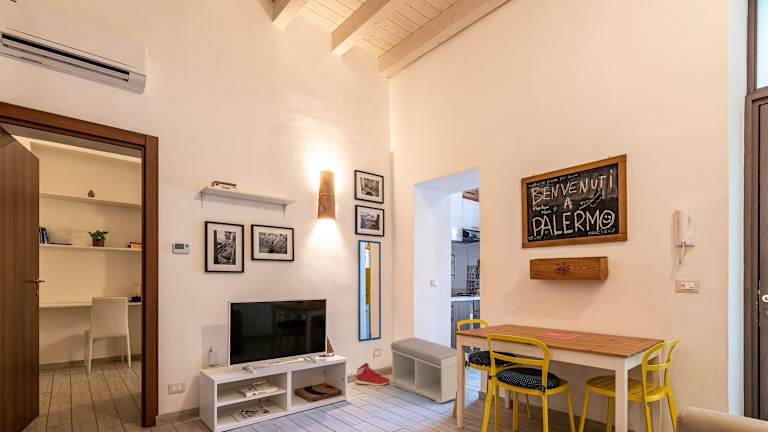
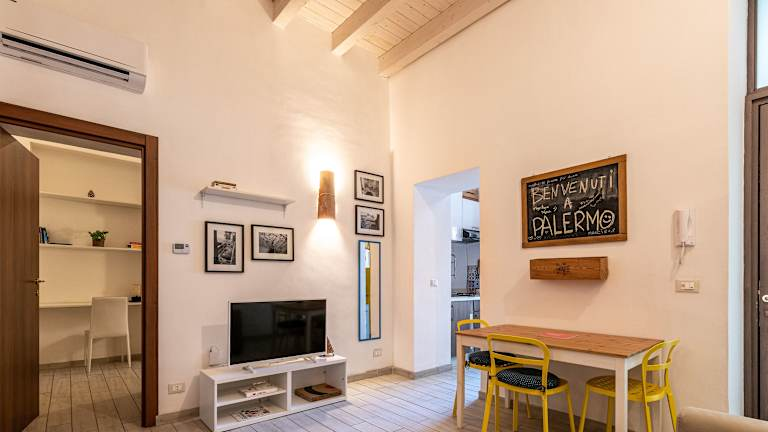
- bench [390,337,469,404]
- sneaker [355,362,390,387]
